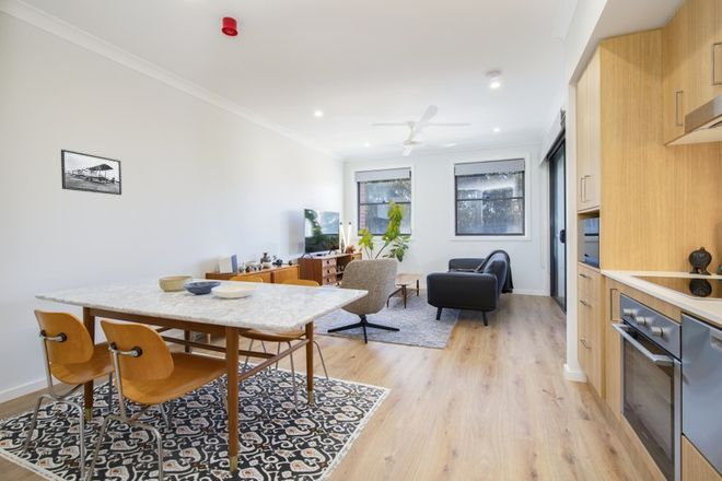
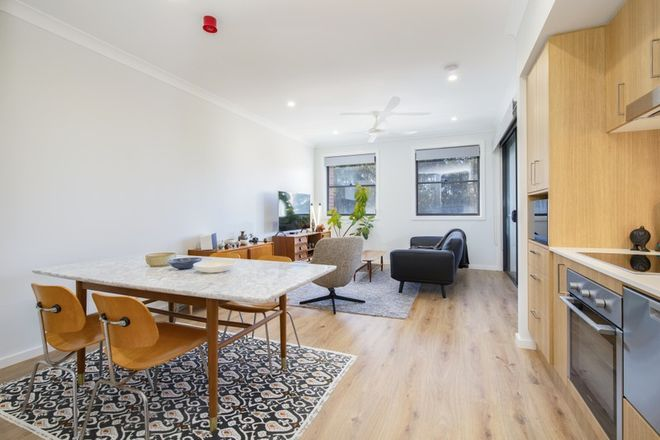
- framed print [60,149,123,196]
